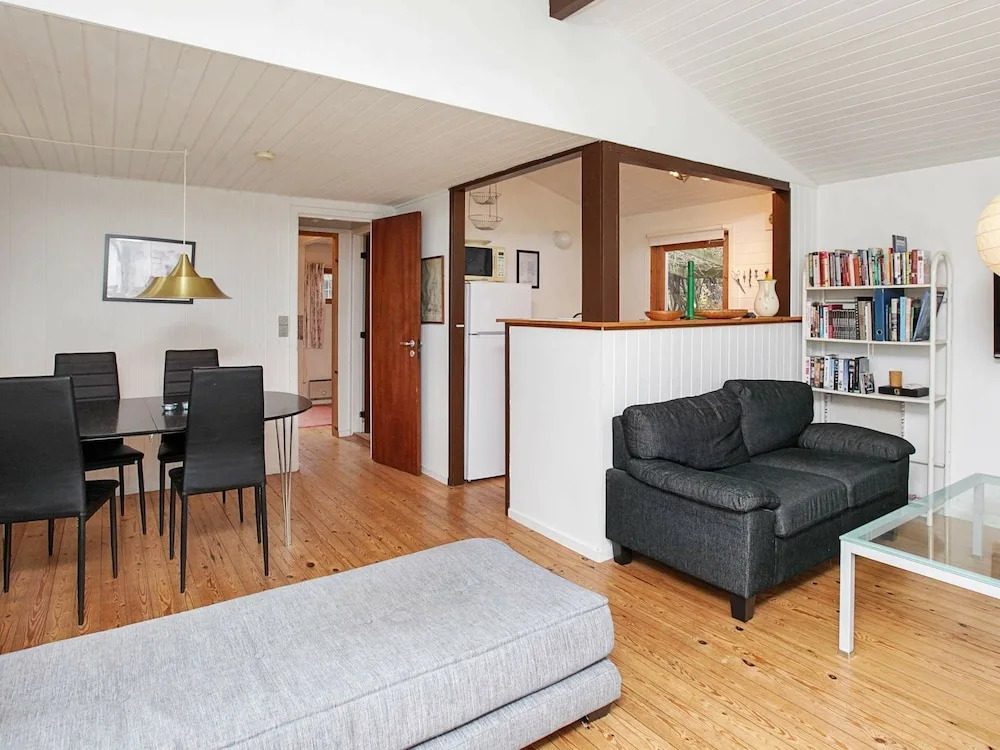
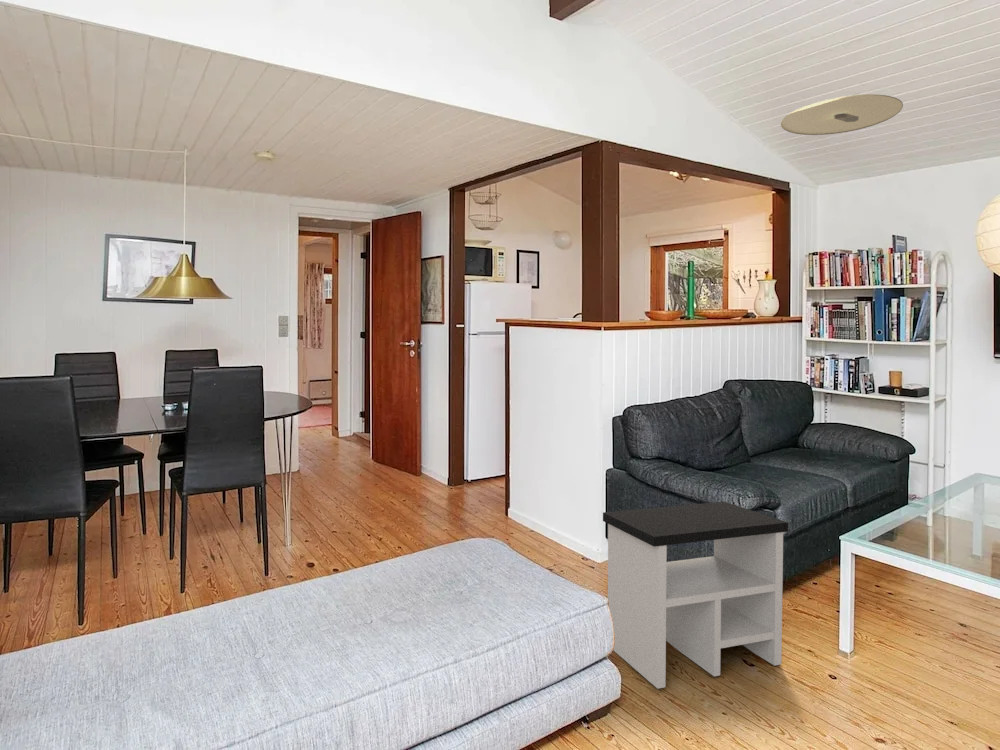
+ side table [602,501,789,690]
+ ceiling lamp [780,93,904,136]
